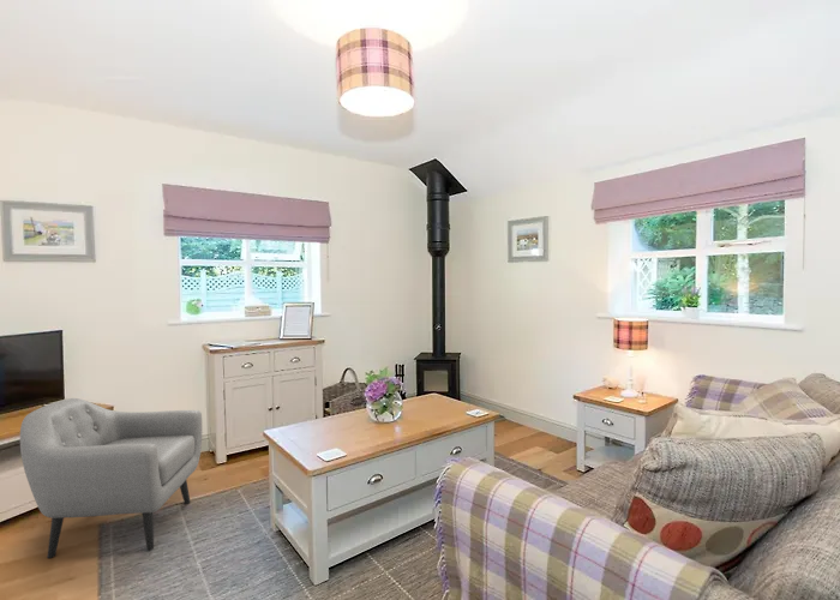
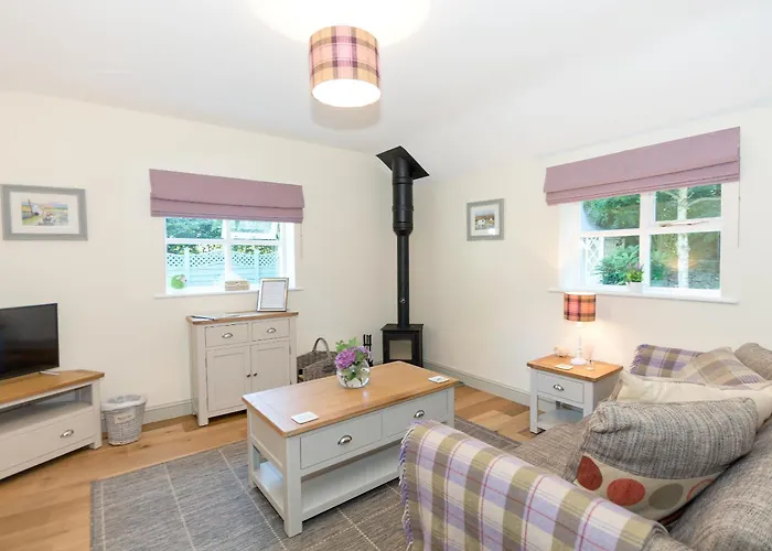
- armchair [19,397,203,559]
